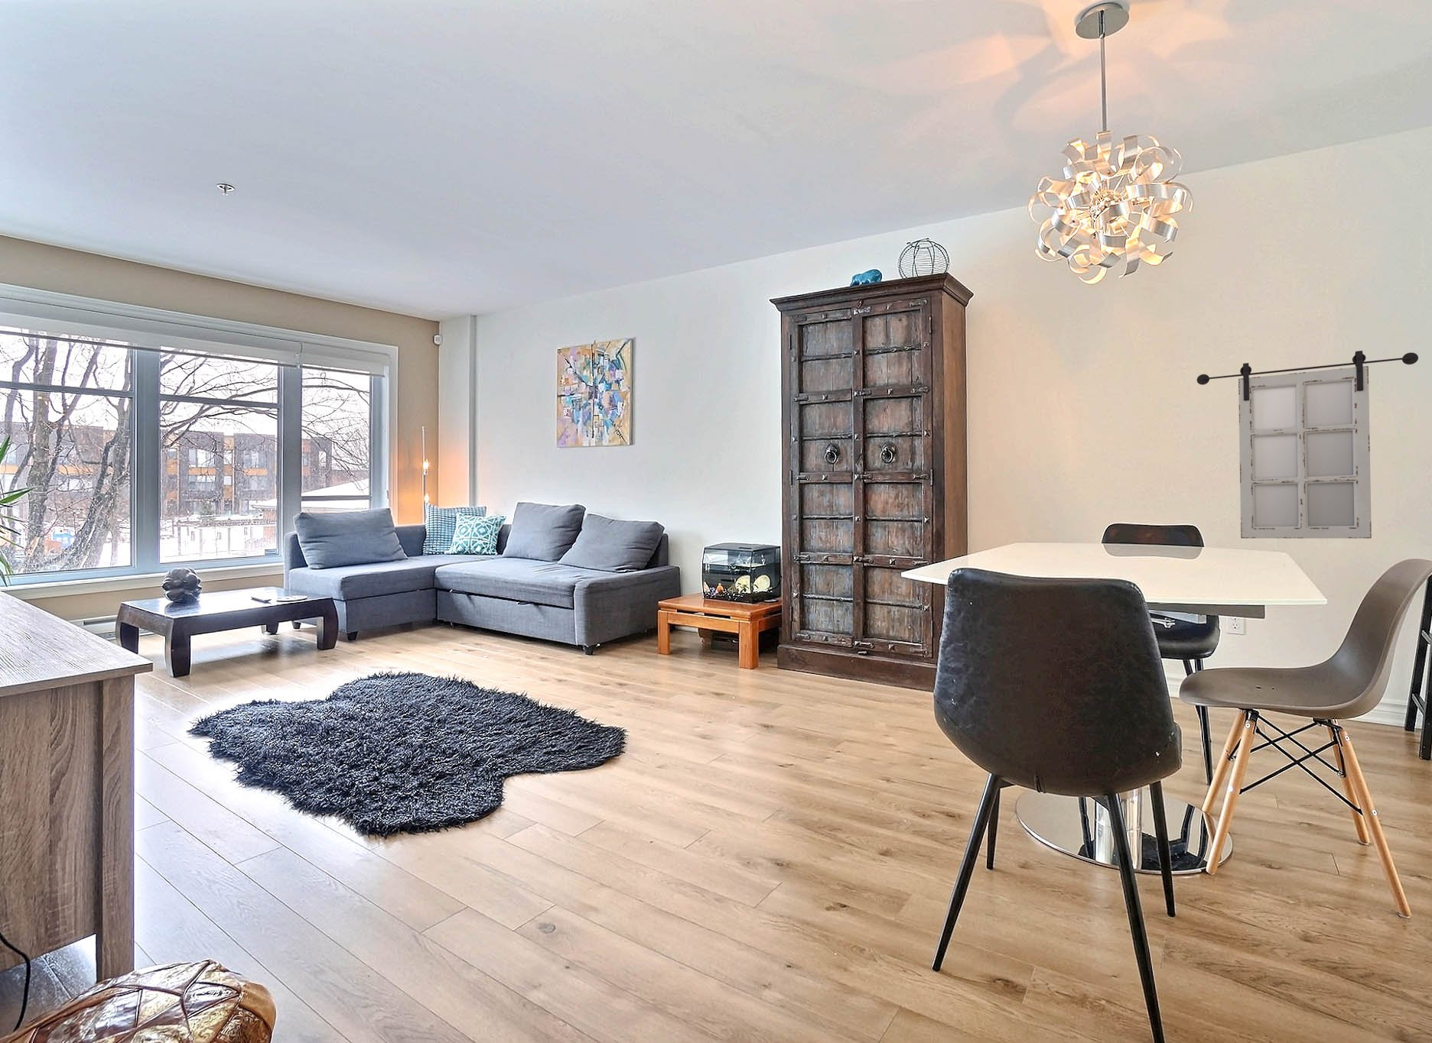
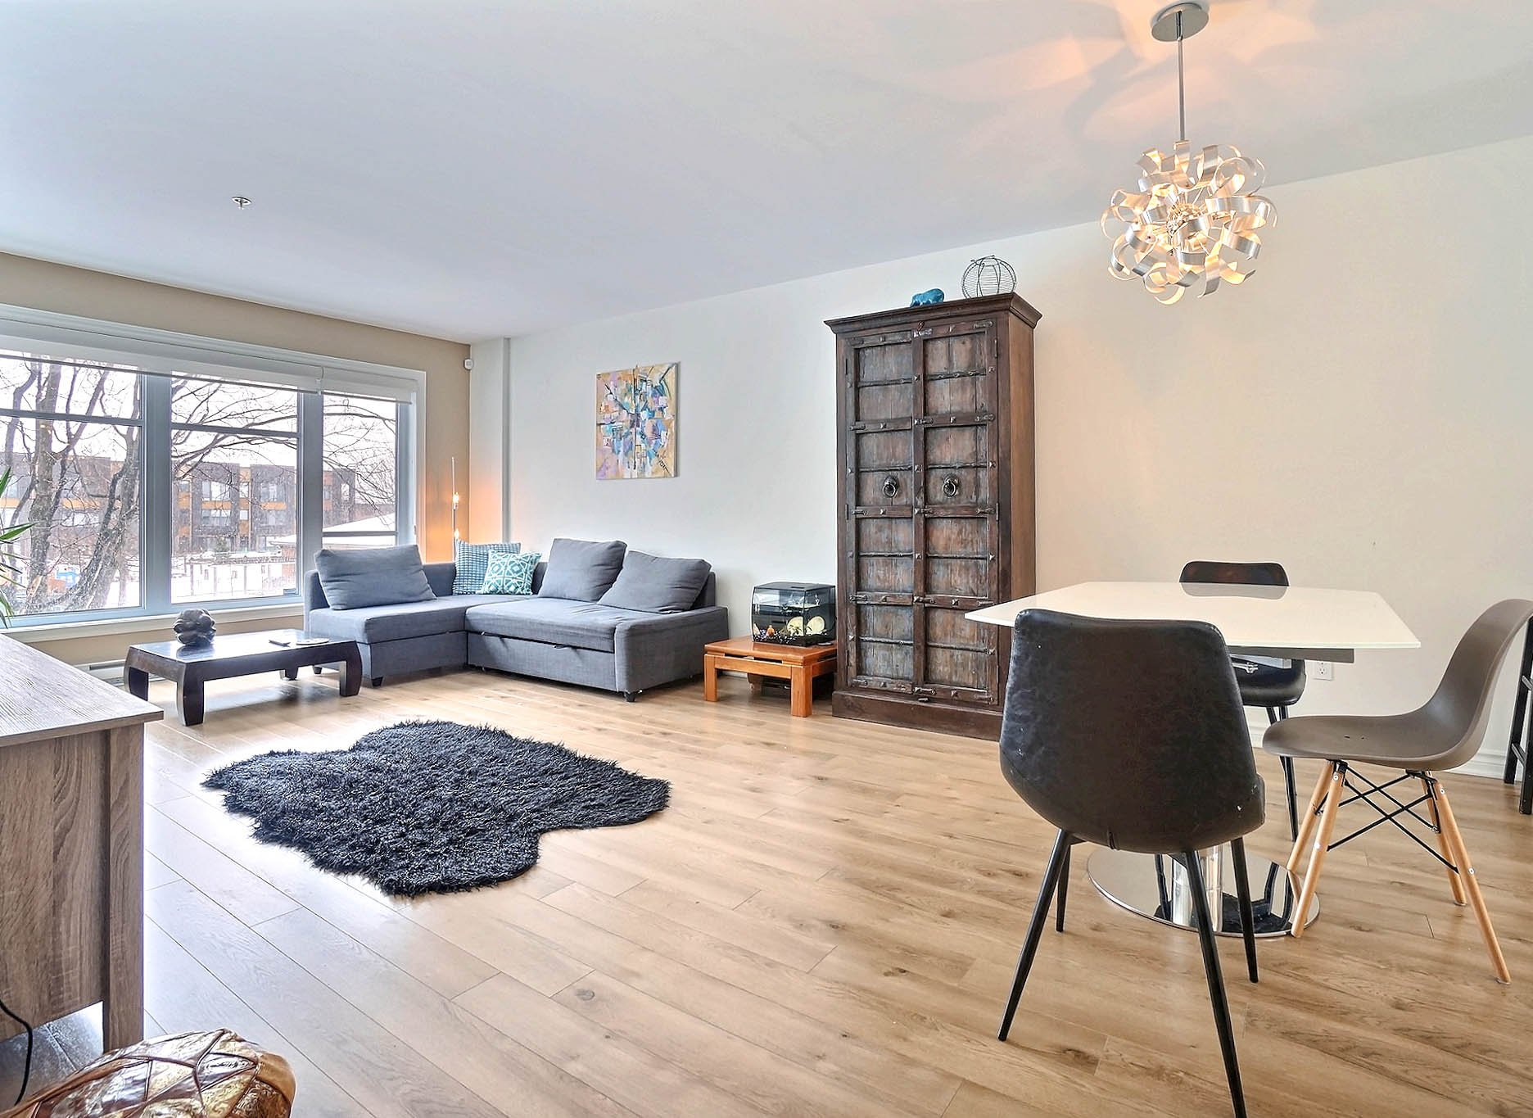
- home mirror [1196,350,1419,540]
